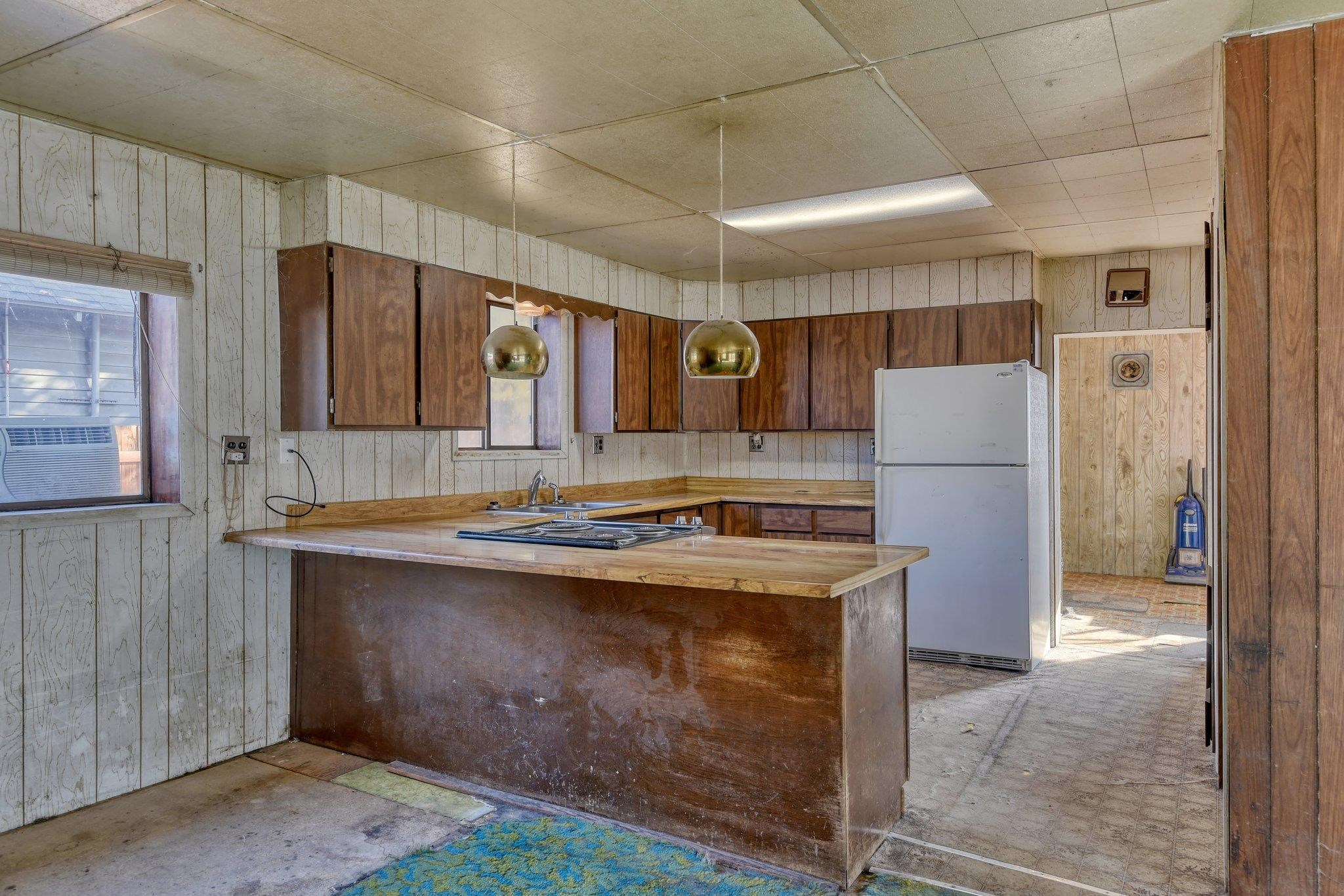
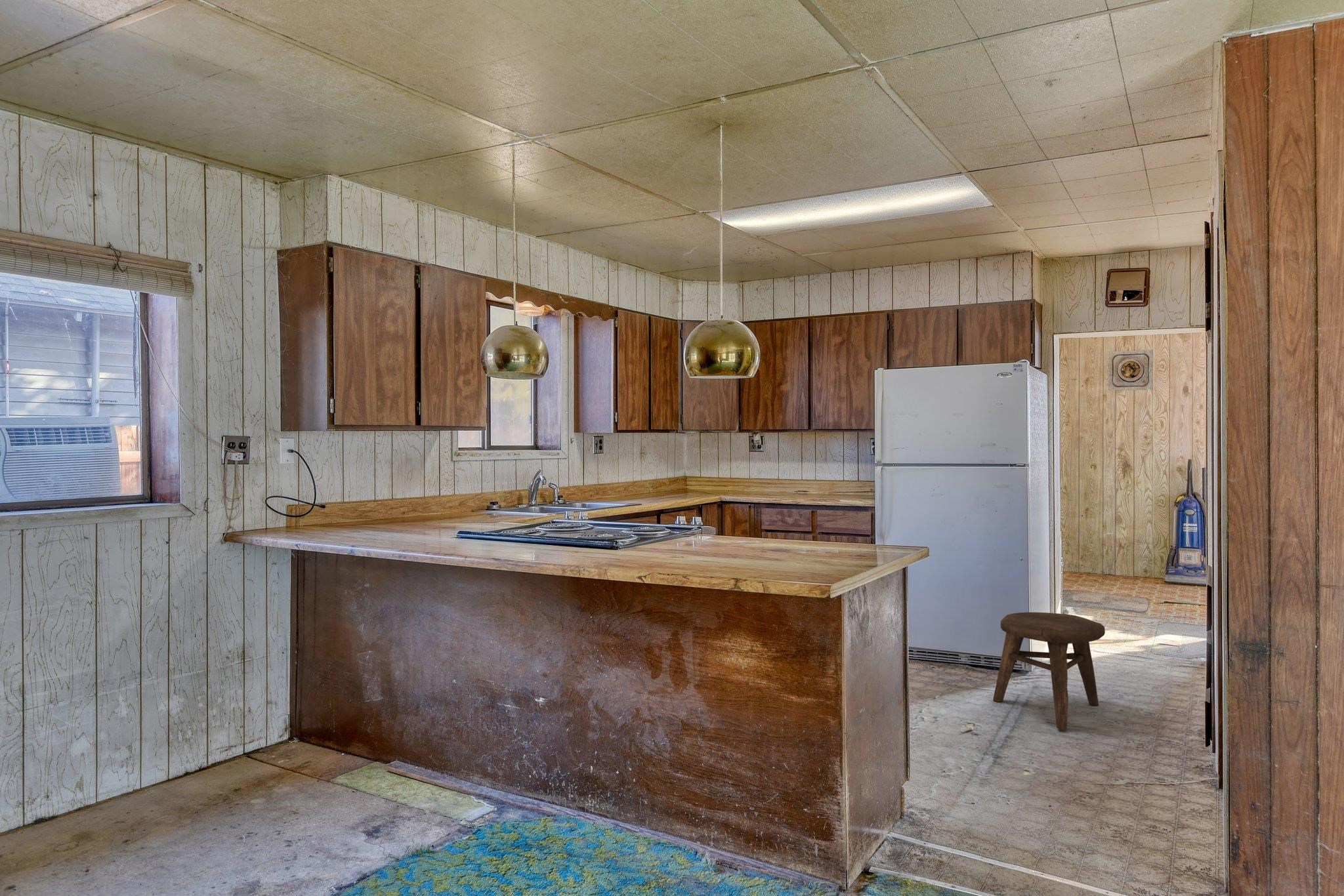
+ stool [992,611,1106,731]
